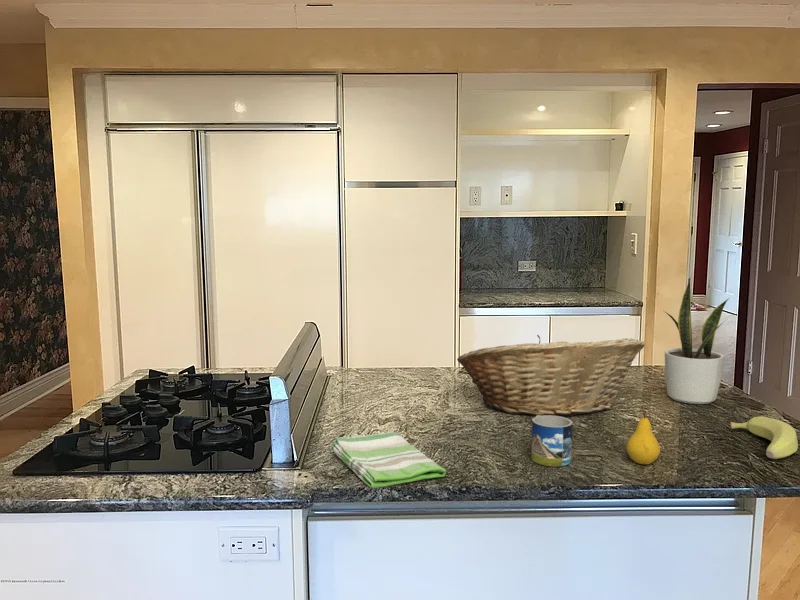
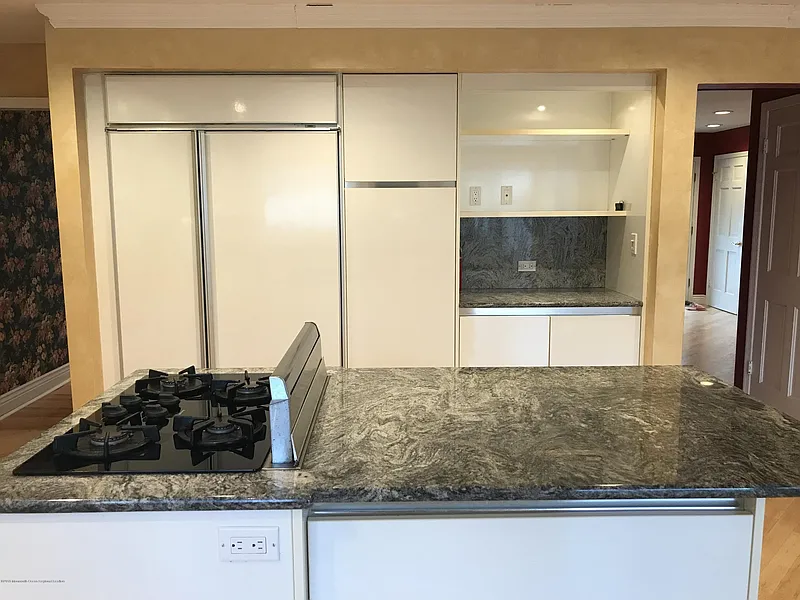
- dish towel [330,431,447,489]
- fruit [625,408,661,465]
- mug [530,415,573,467]
- banana [730,415,799,460]
- potted plant [664,276,729,405]
- fruit basket [456,334,646,417]
